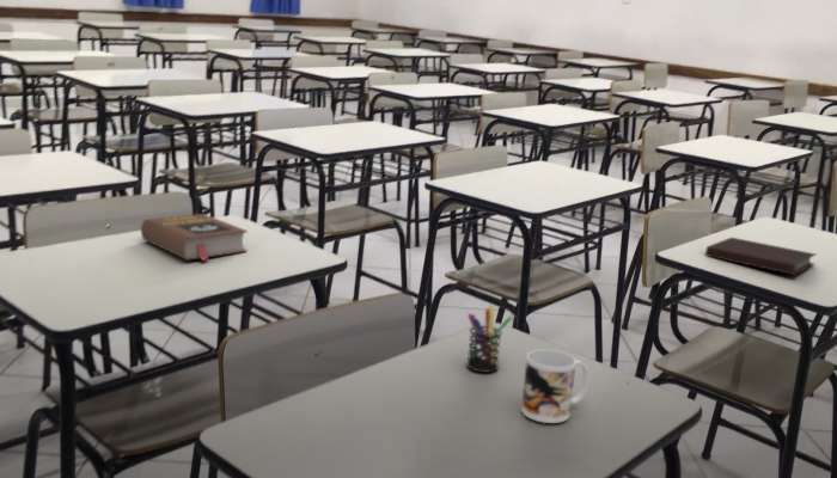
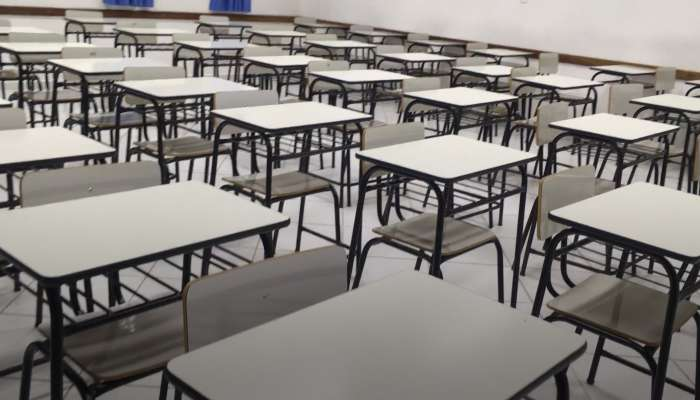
- pen holder [465,304,513,374]
- notebook [704,237,817,276]
- book [140,213,249,262]
- mug [520,349,589,424]
